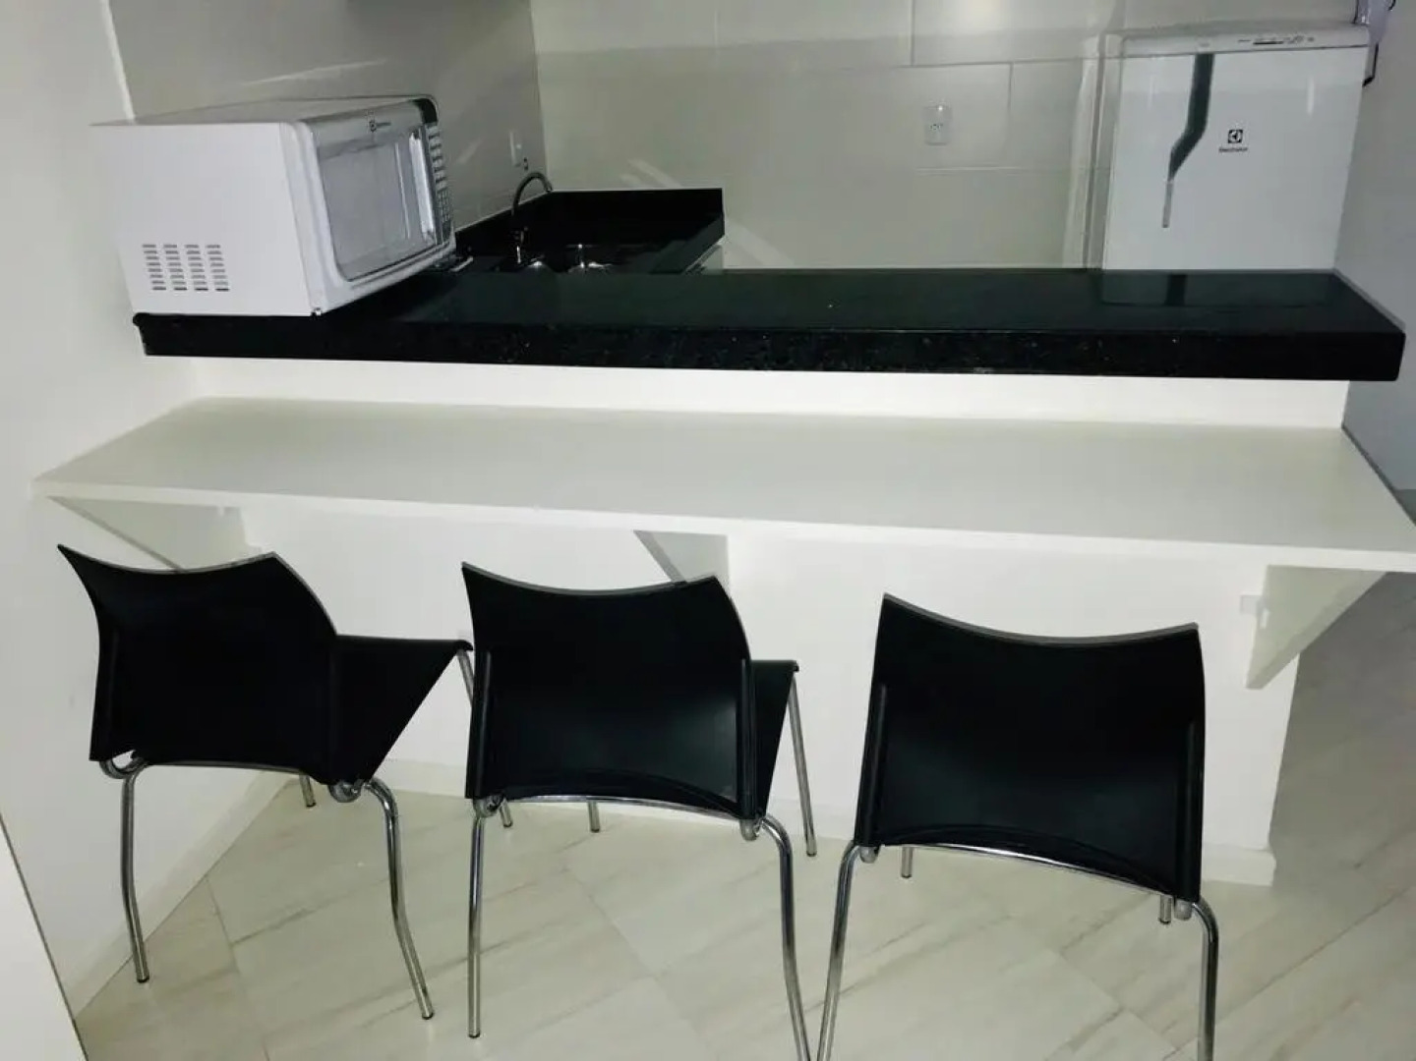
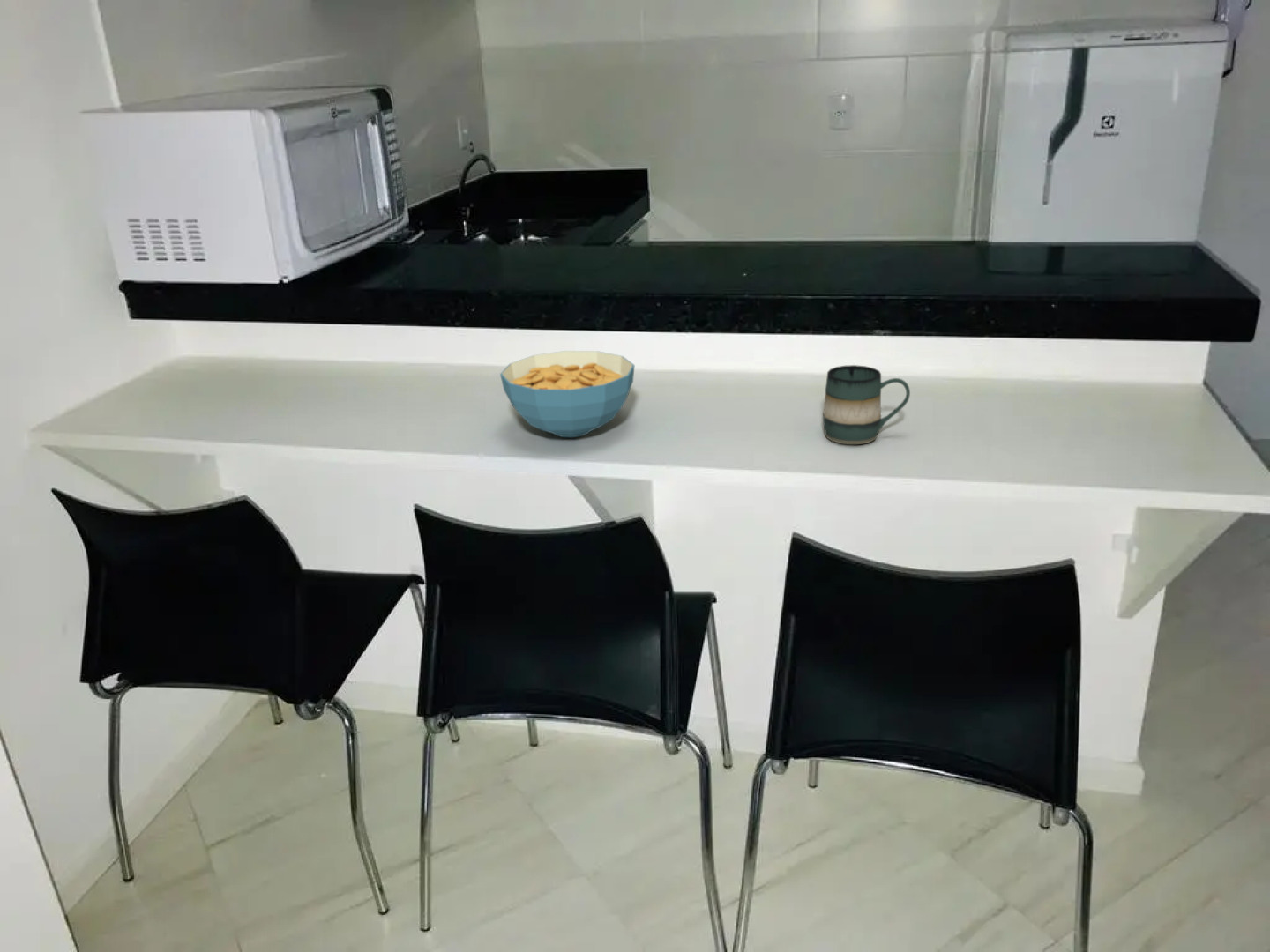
+ cereal bowl [499,350,636,438]
+ mug [822,364,911,445]
